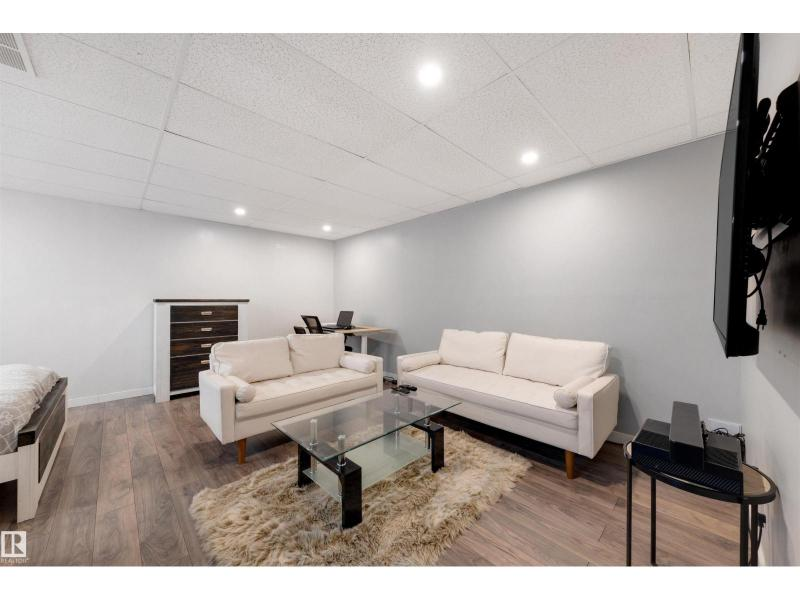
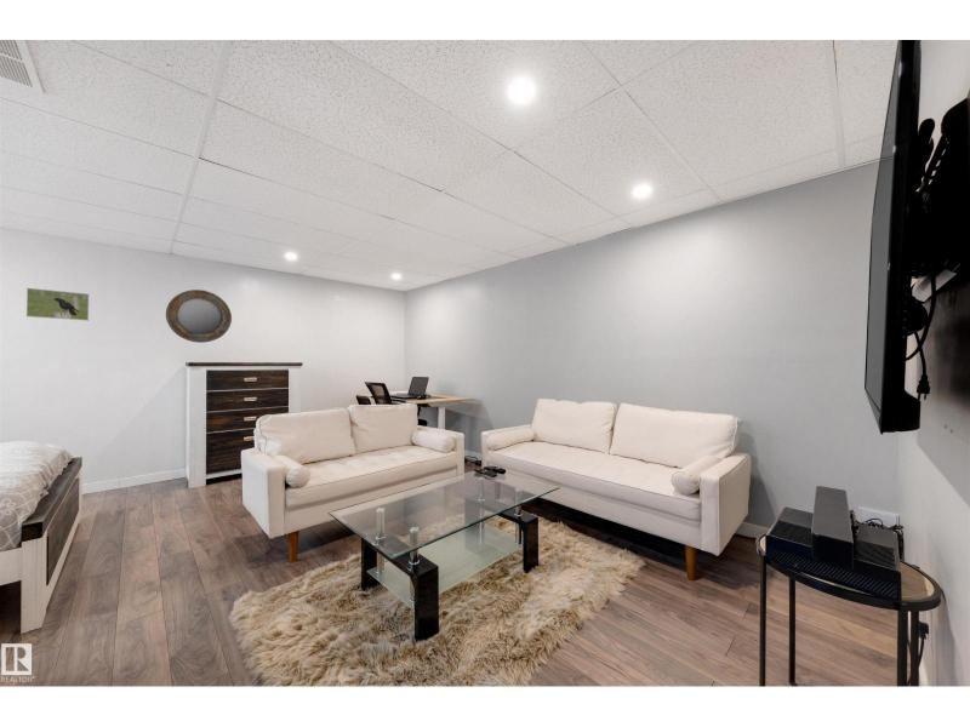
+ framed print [25,287,91,322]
+ home mirror [165,288,233,344]
